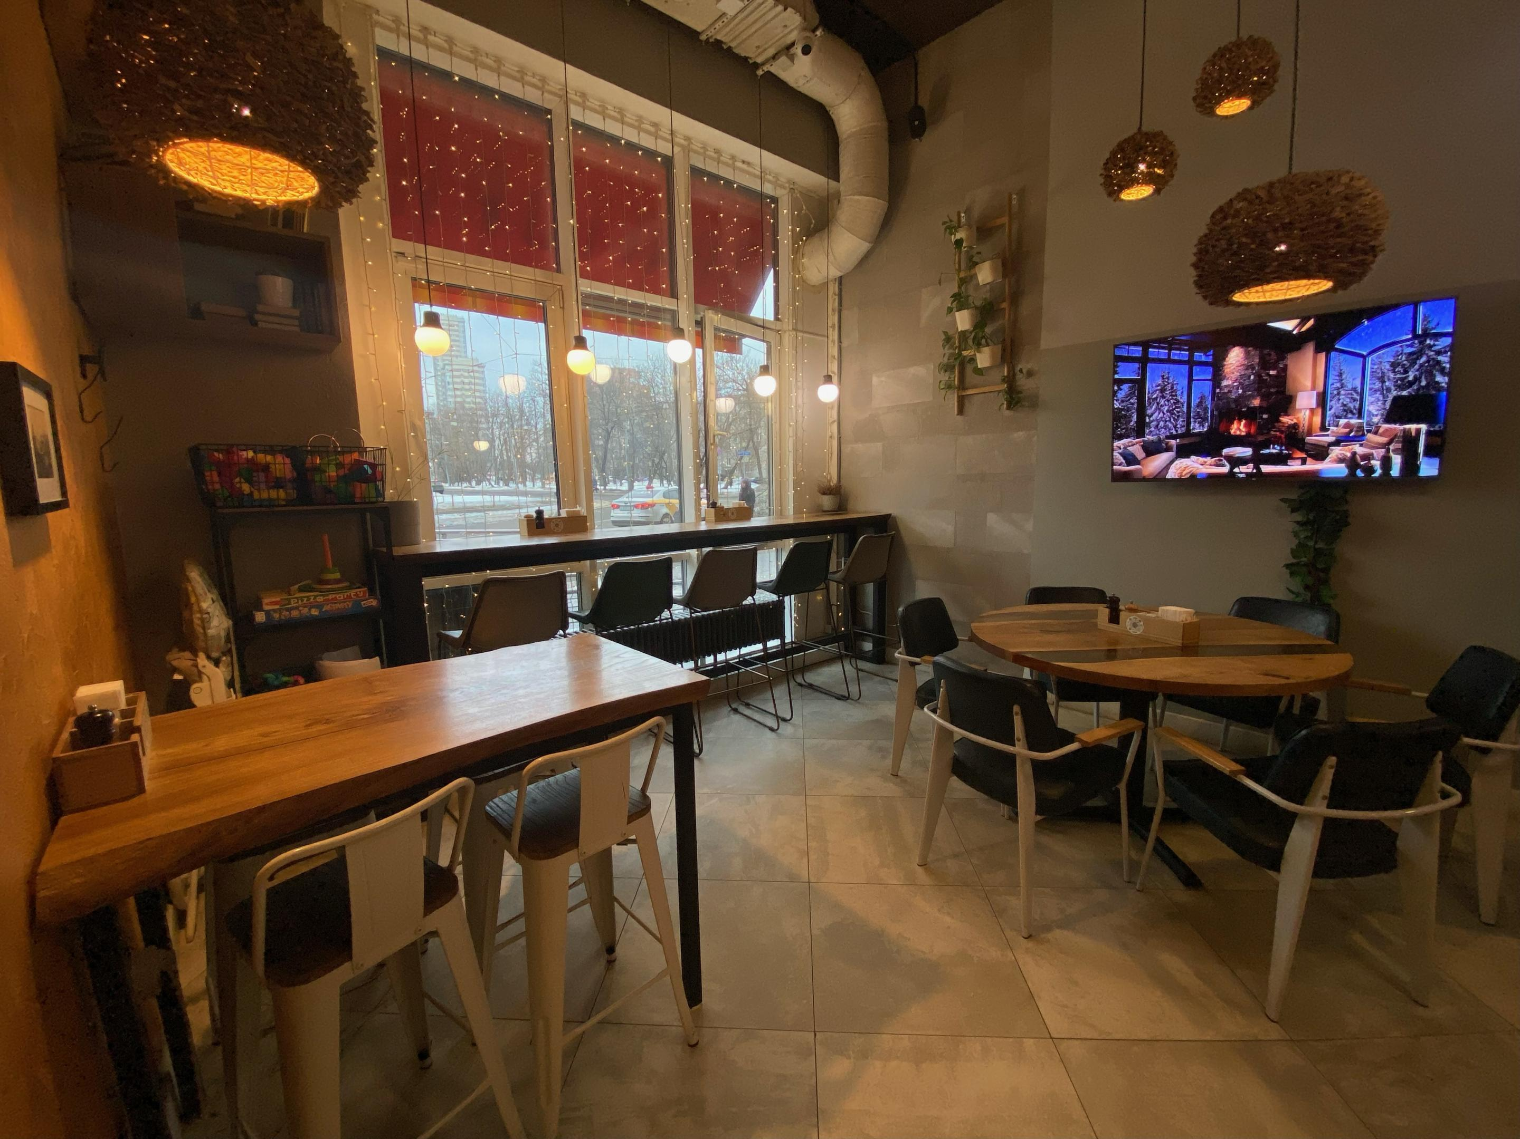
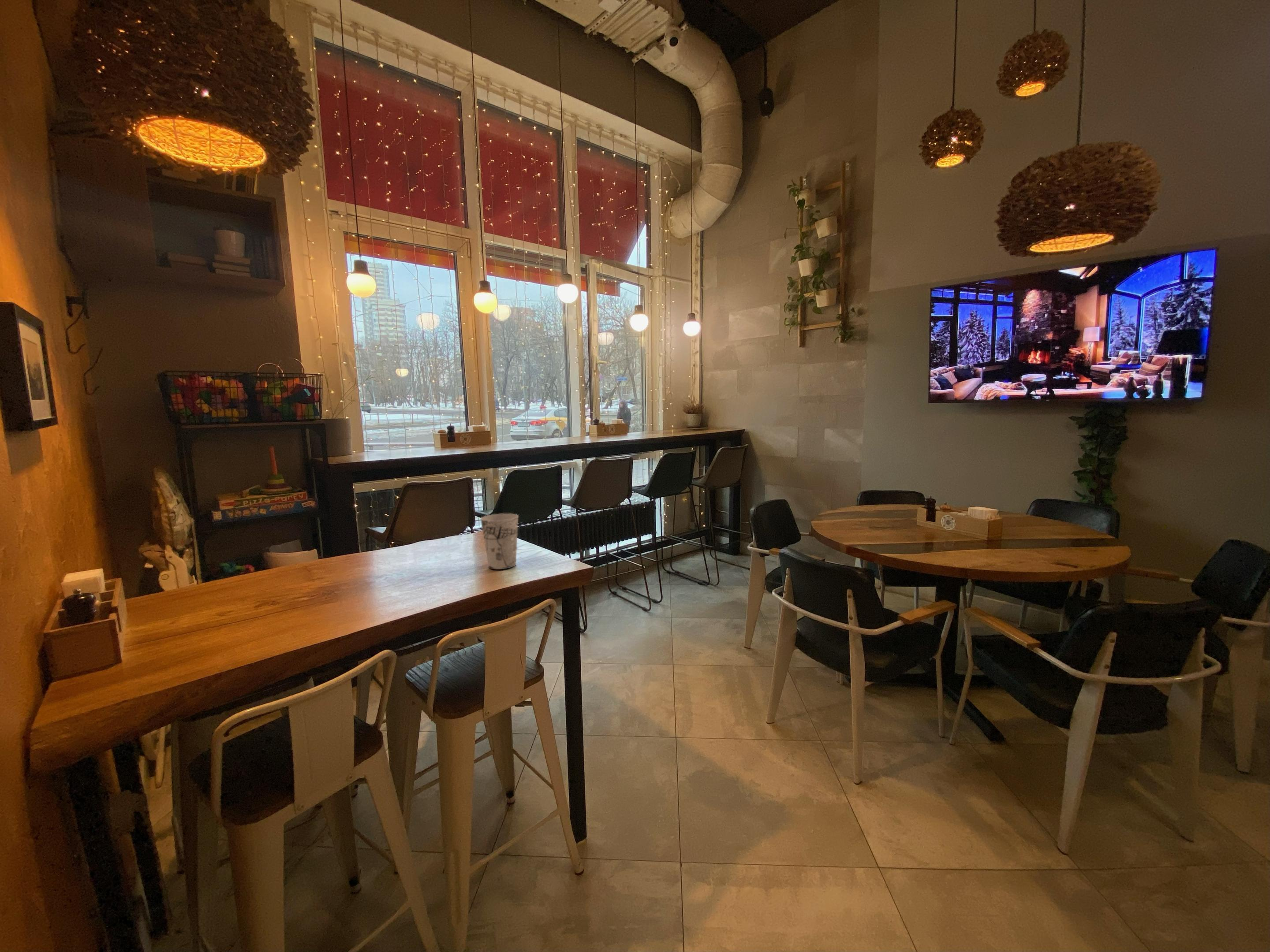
+ cup [480,513,519,570]
